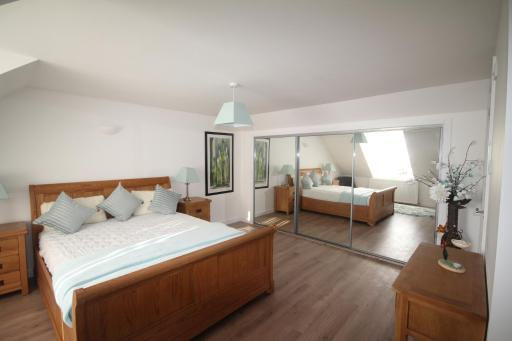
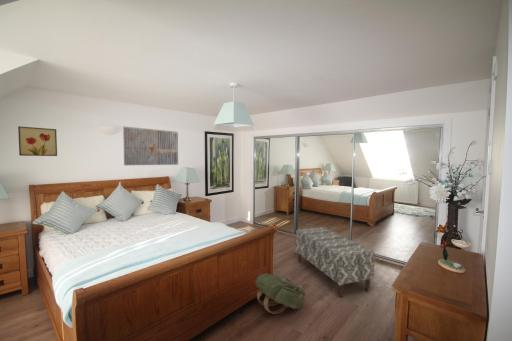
+ bench [295,226,376,298]
+ wall art [122,126,179,166]
+ backpack [254,273,307,315]
+ wall art [17,125,58,157]
